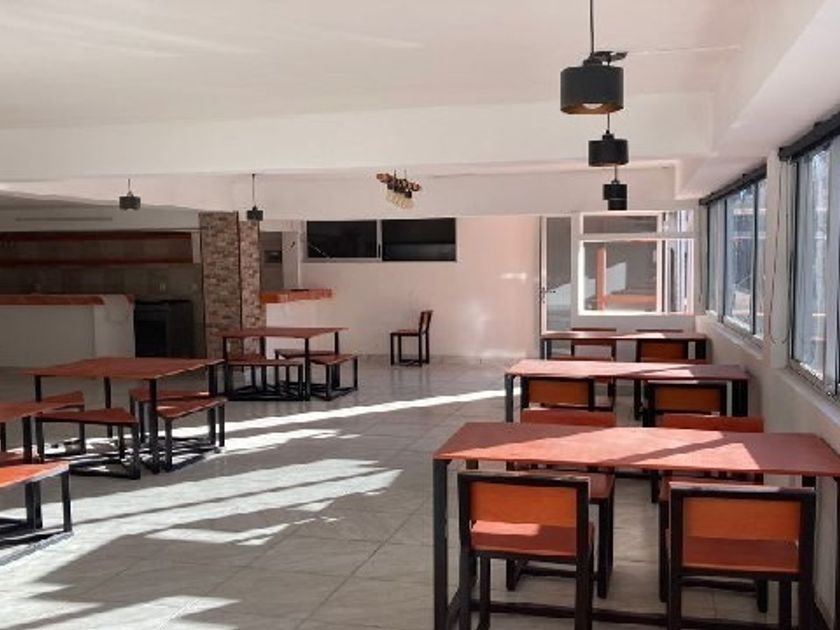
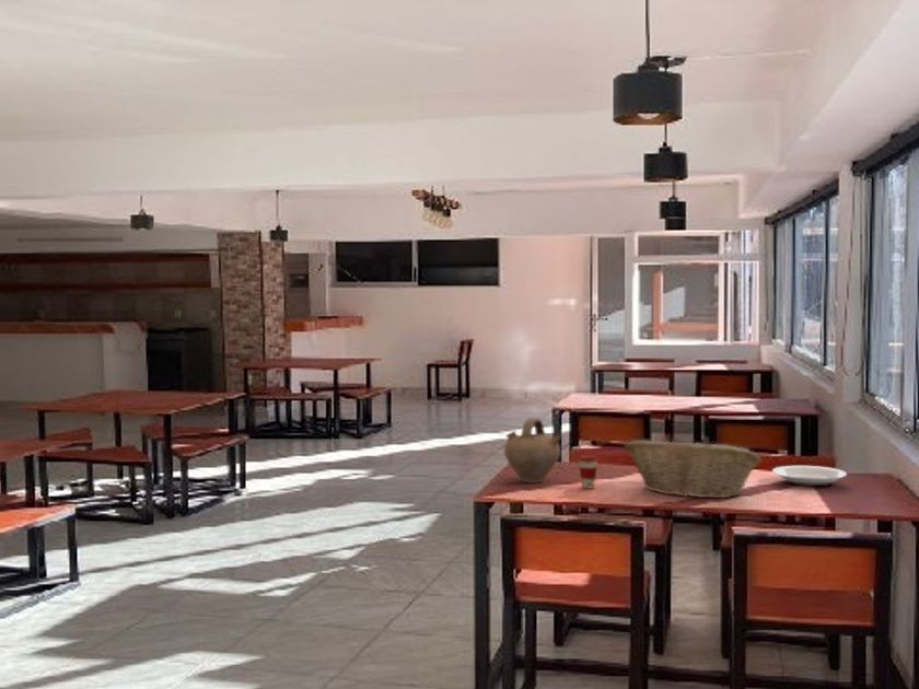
+ plate [771,465,848,488]
+ jug [503,417,562,483]
+ coffee cup [577,454,598,489]
+ fruit basket [624,439,763,499]
